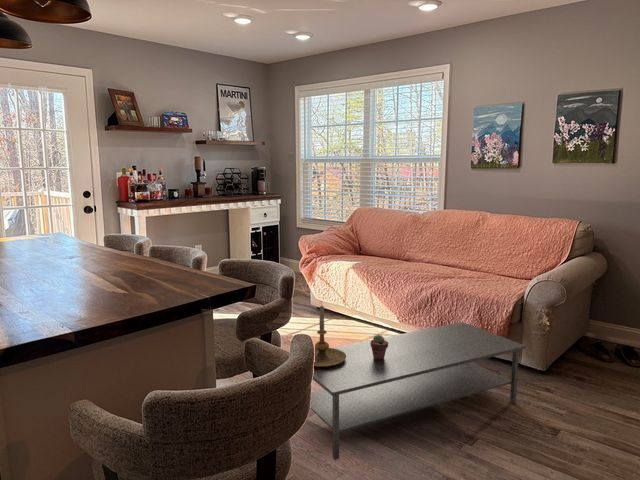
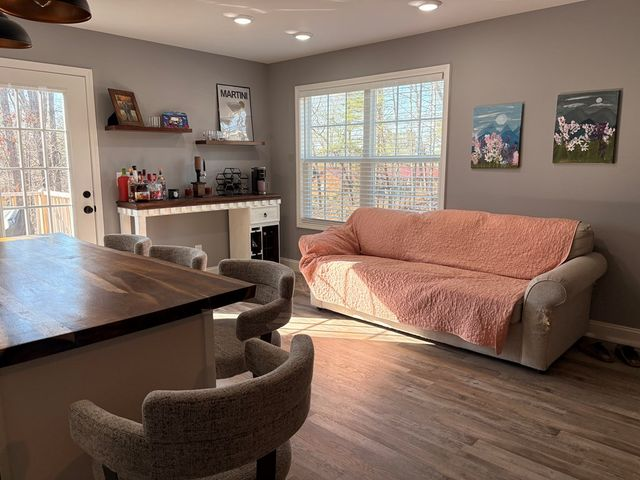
- potted succulent [370,334,389,360]
- coffee table [309,321,527,461]
- candle holder [314,305,346,367]
